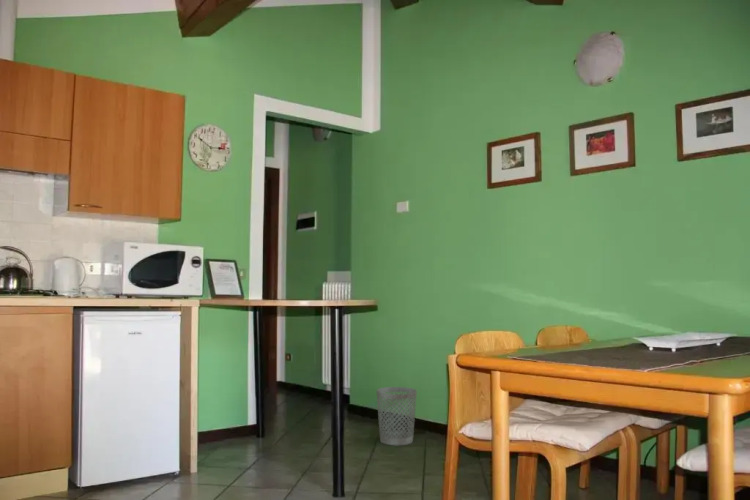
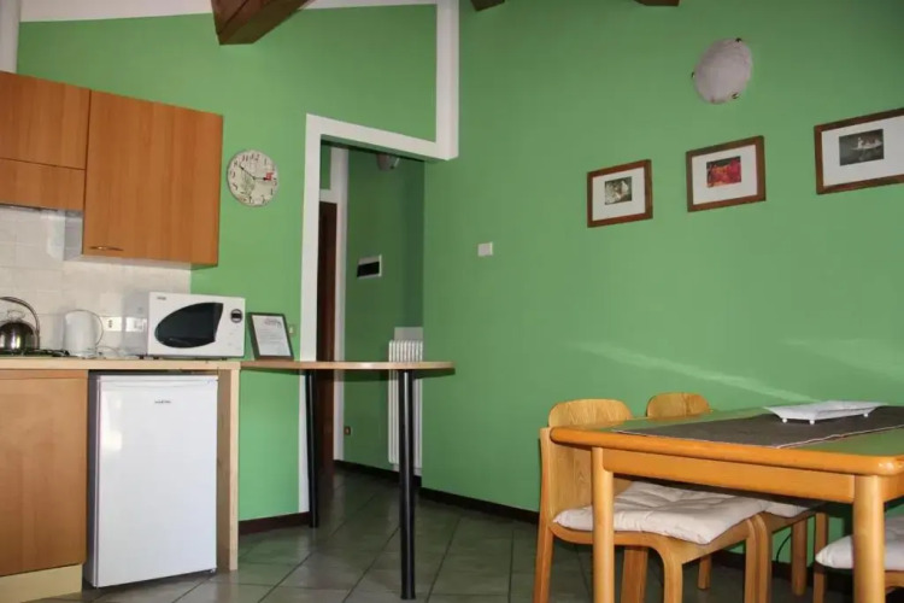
- wastebasket [376,386,418,446]
